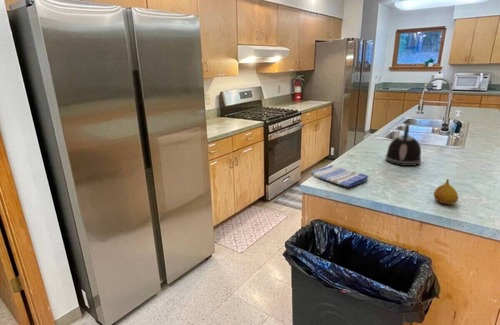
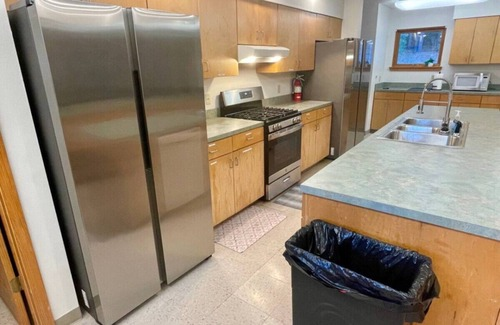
- kettle [385,122,422,167]
- dish towel [310,164,369,188]
- fruit [433,178,459,205]
